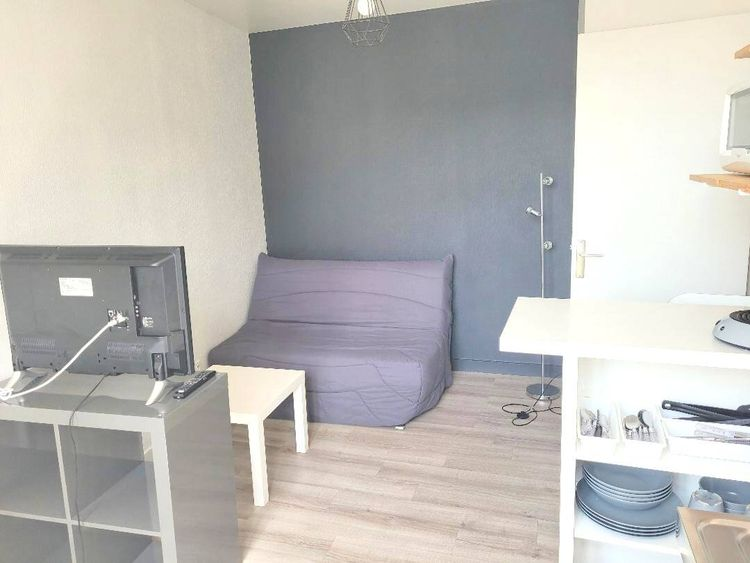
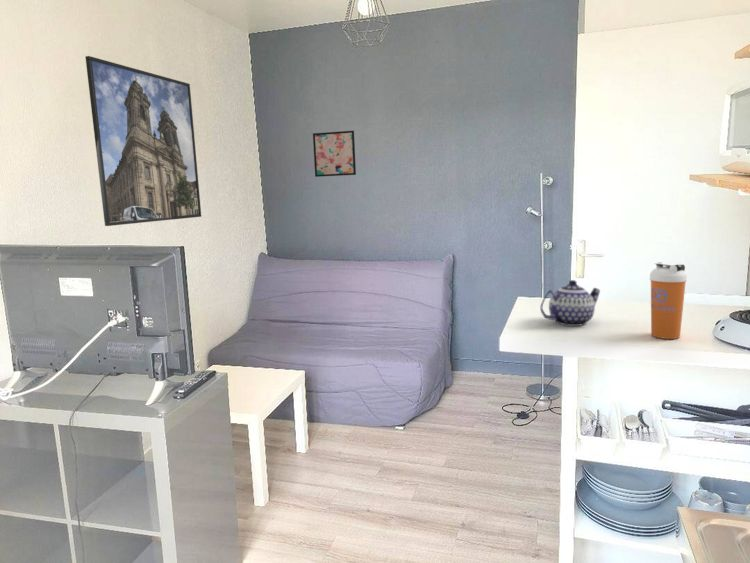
+ shaker bottle [649,261,688,340]
+ wall art [312,130,357,178]
+ teapot [540,279,601,327]
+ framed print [85,55,202,227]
